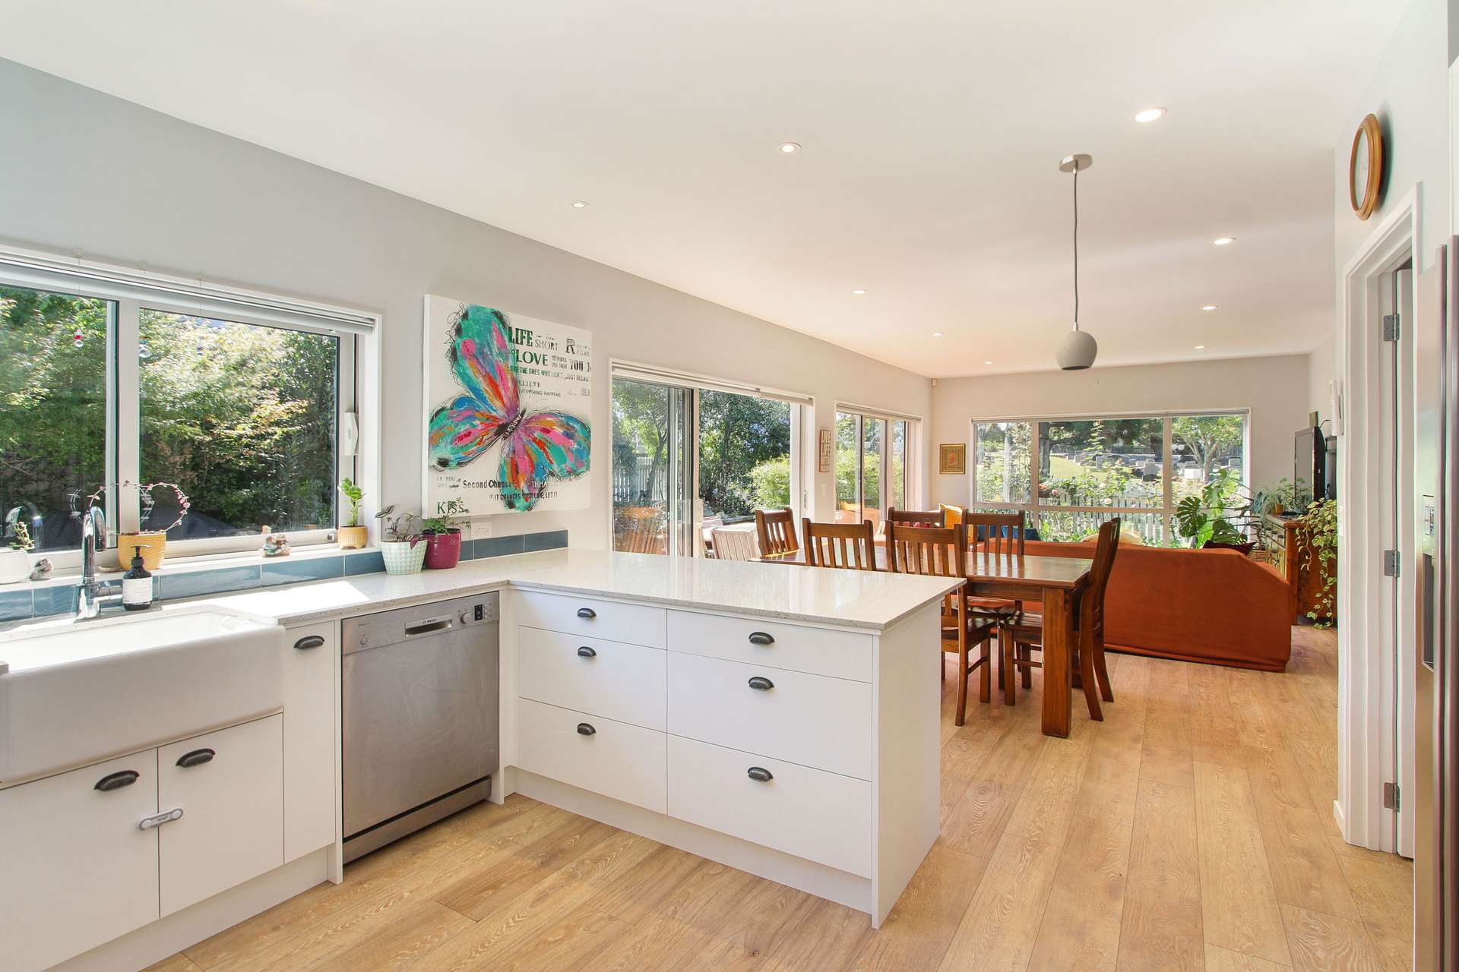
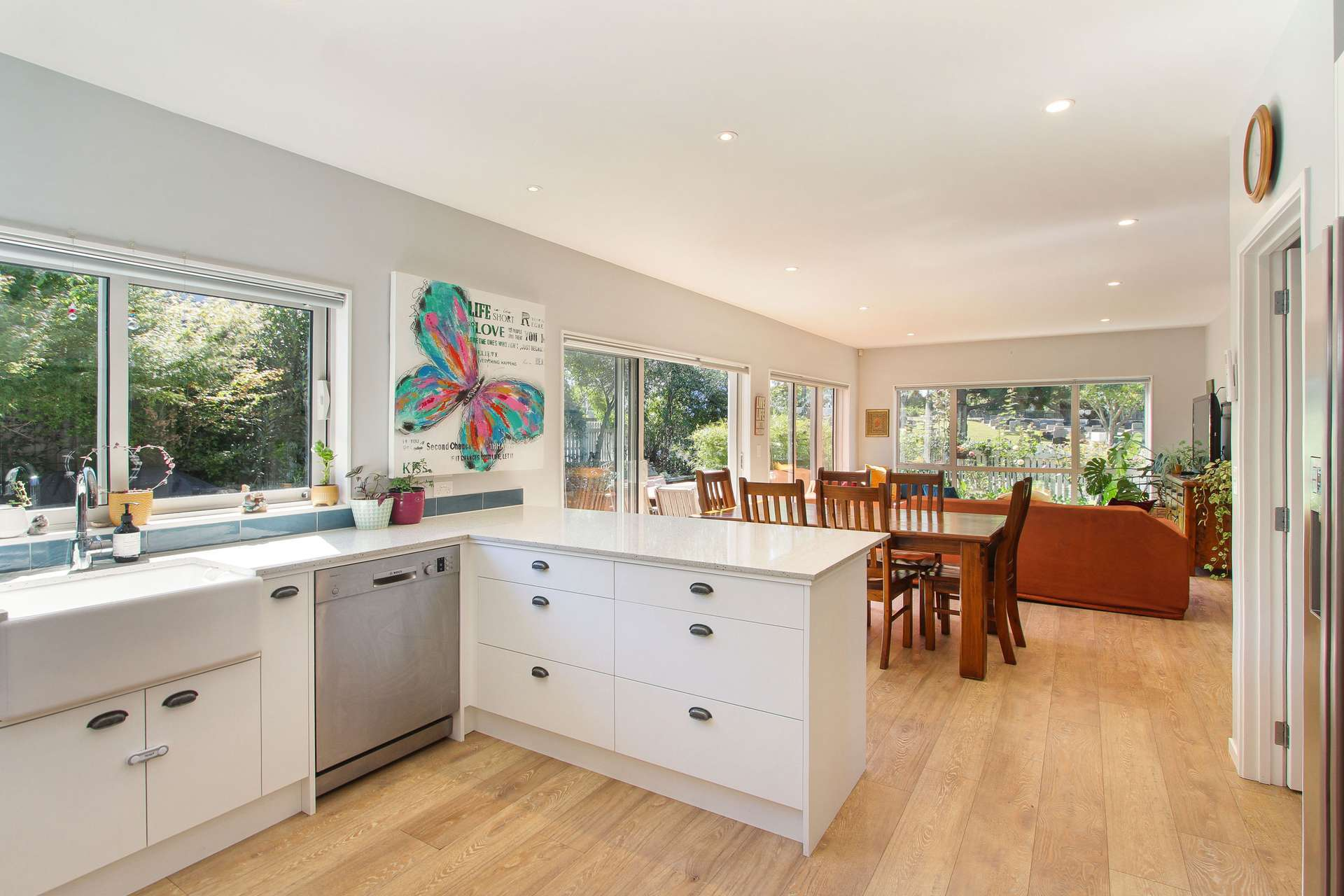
- light fixture [1055,153,1099,371]
